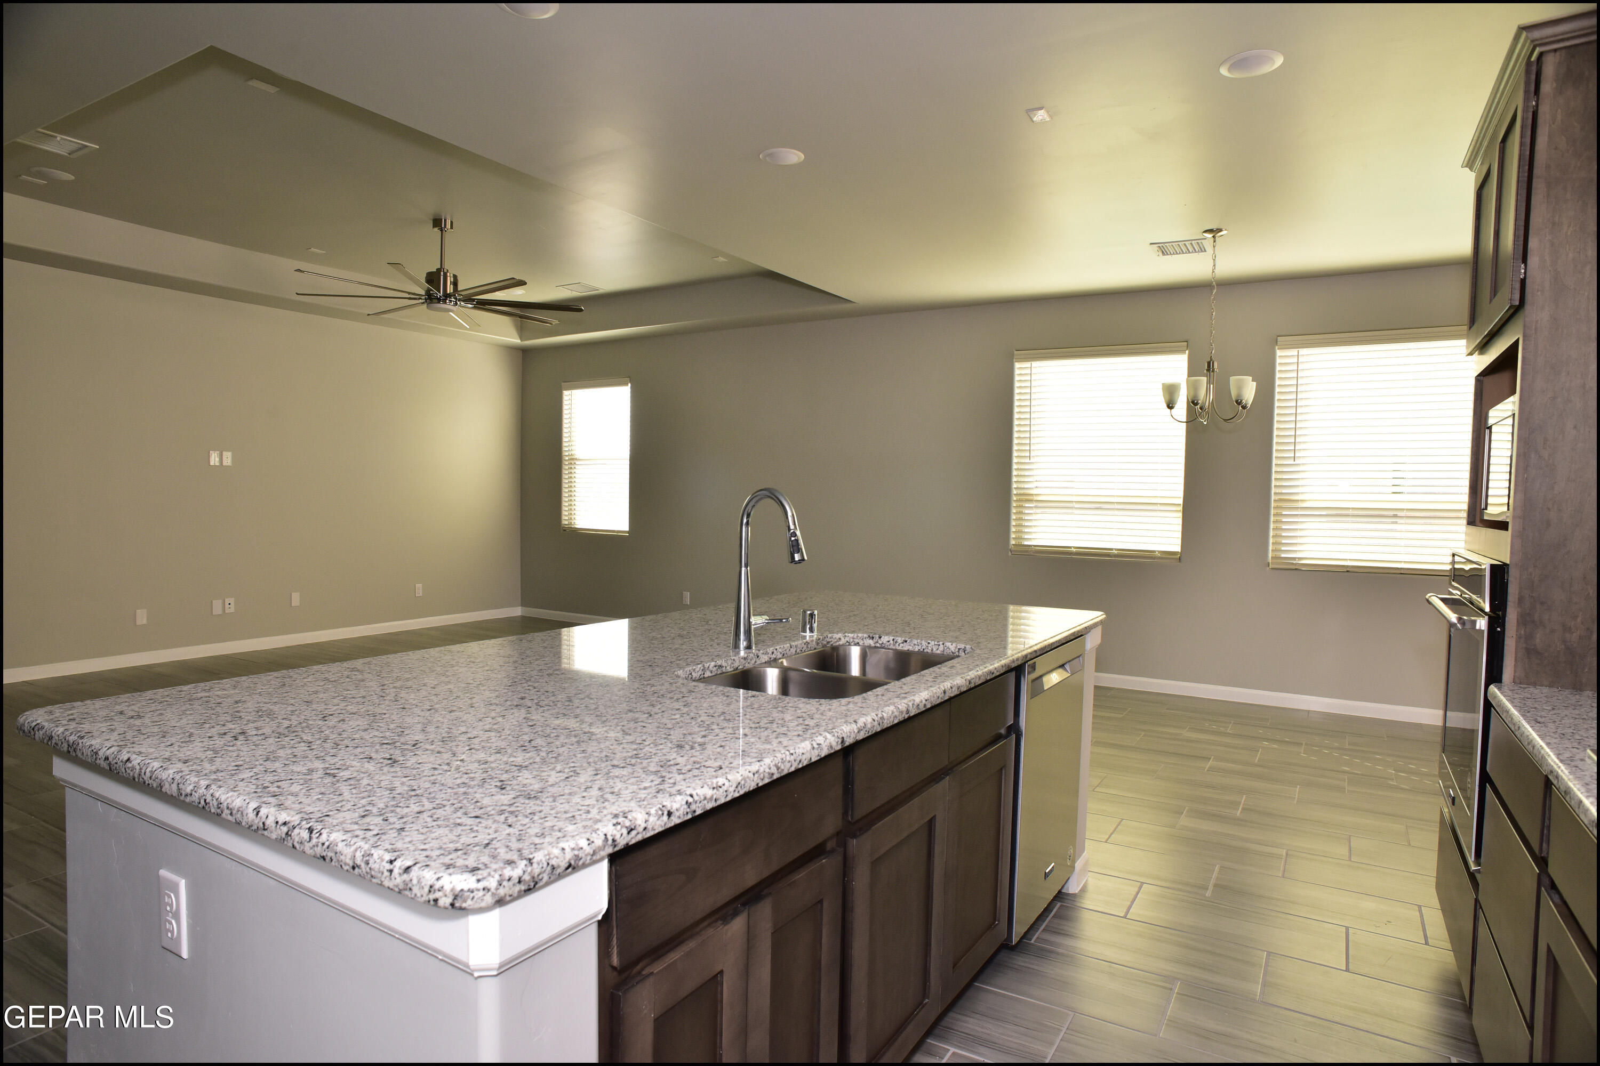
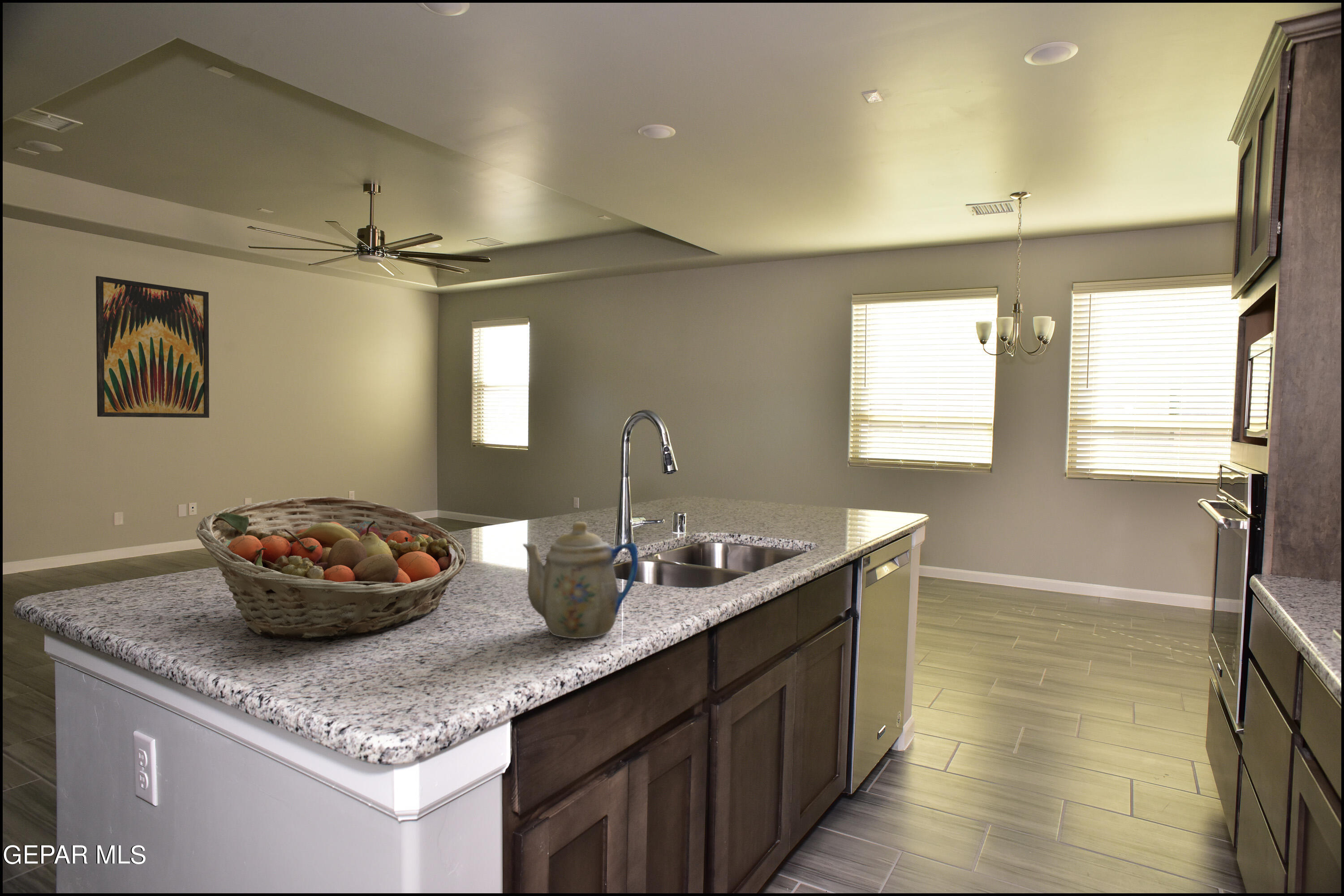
+ fruit basket [195,496,467,640]
+ teapot [522,521,638,639]
+ wall art [95,276,210,418]
